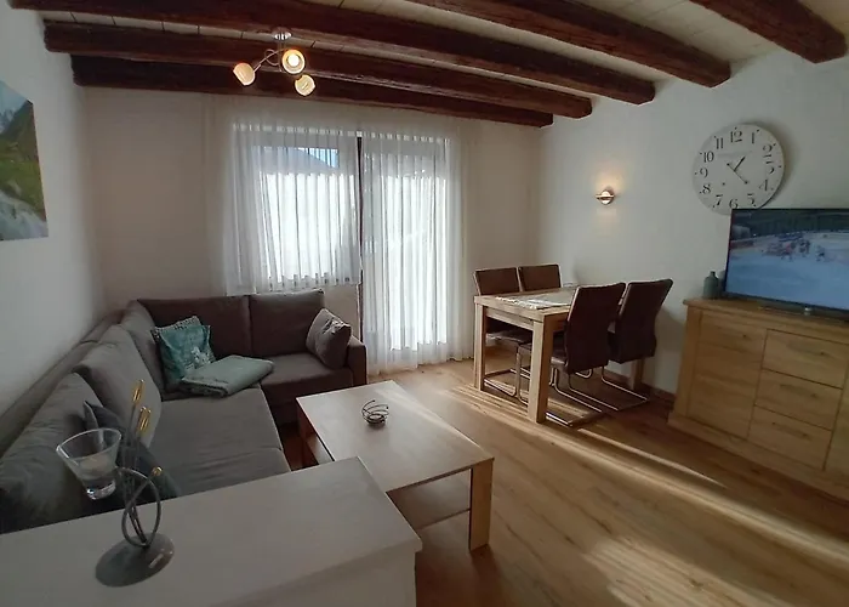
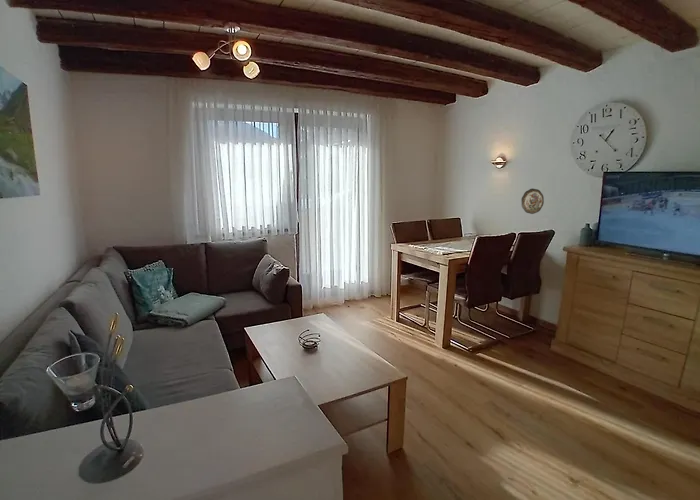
+ decorative plate [520,188,545,215]
